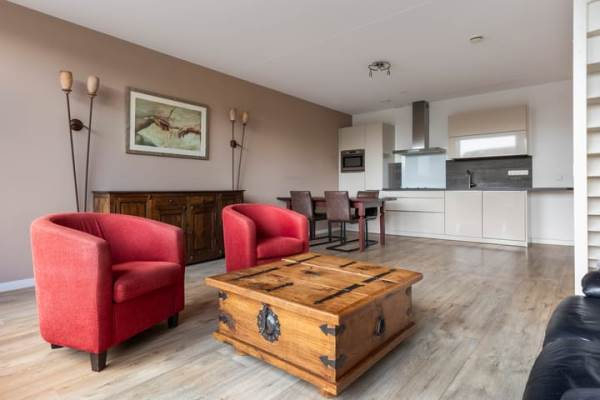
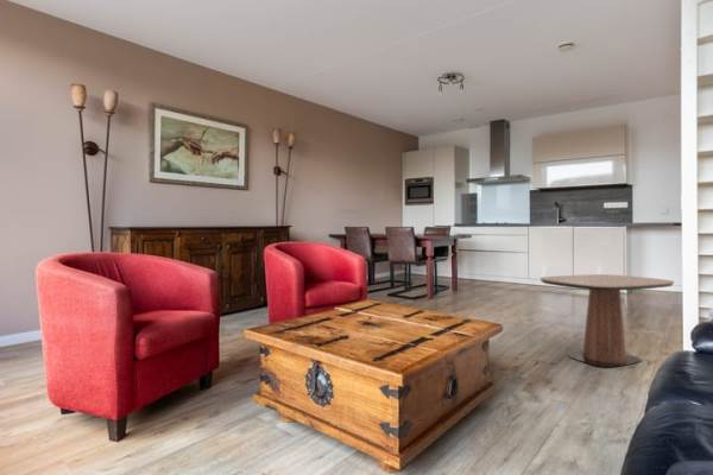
+ side table [540,273,675,368]
